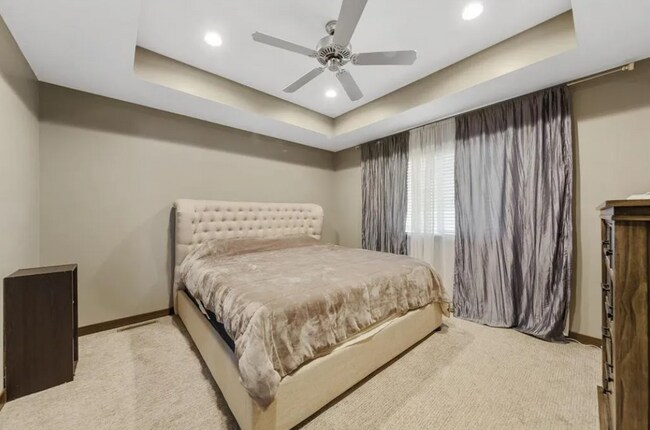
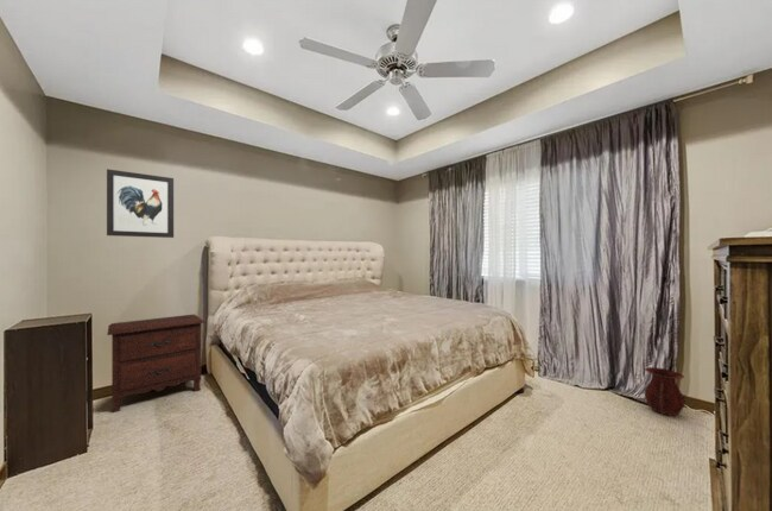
+ vase [644,366,686,417]
+ nightstand [106,314,205,414]
+ wall art [106,168,175,239]
